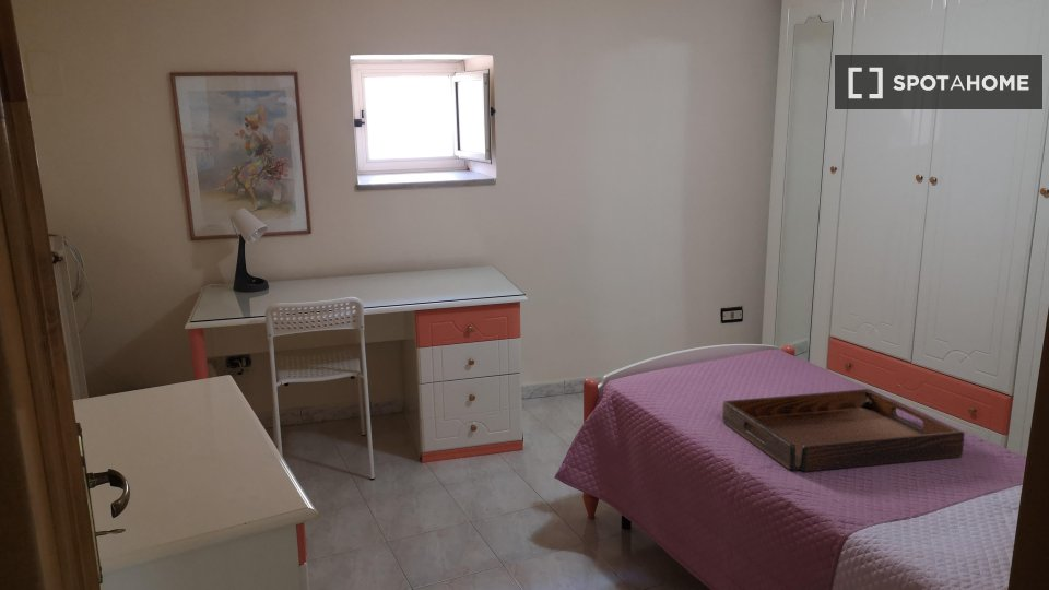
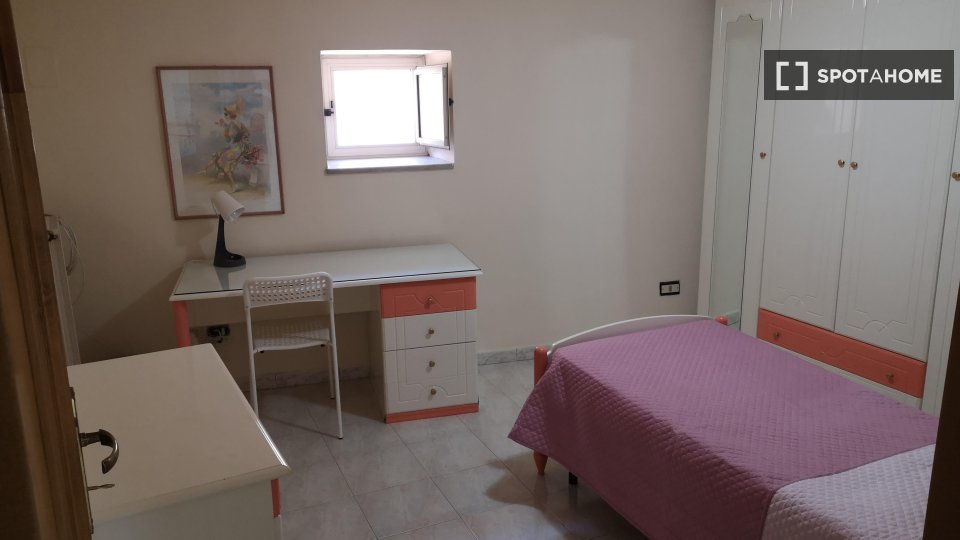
- serving tray [721,388,965,473]
